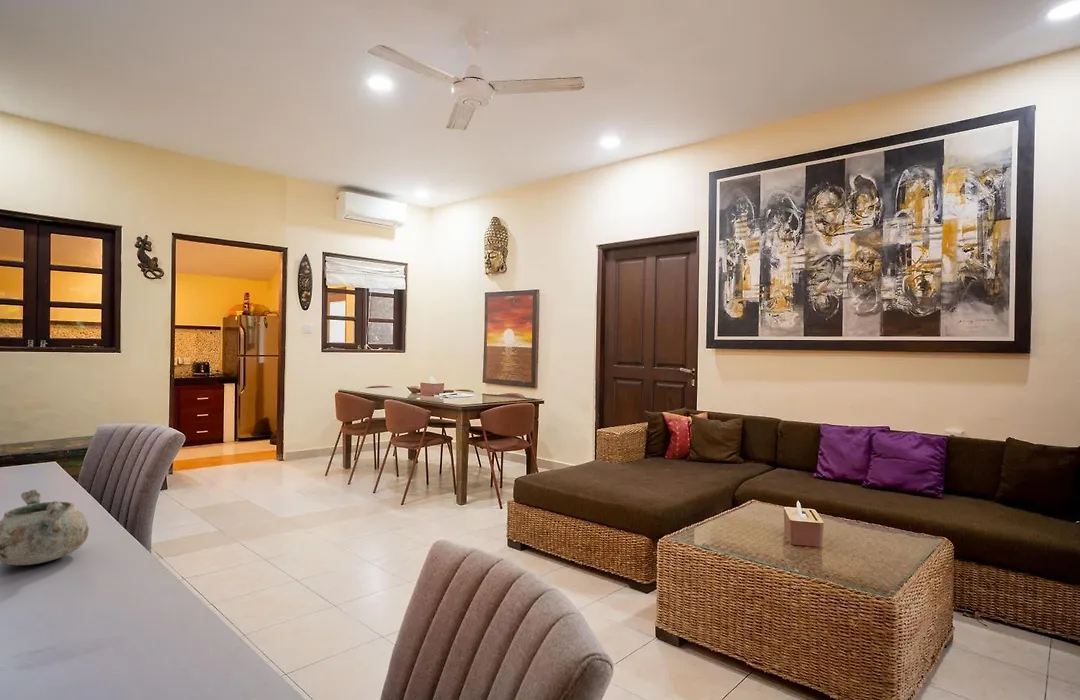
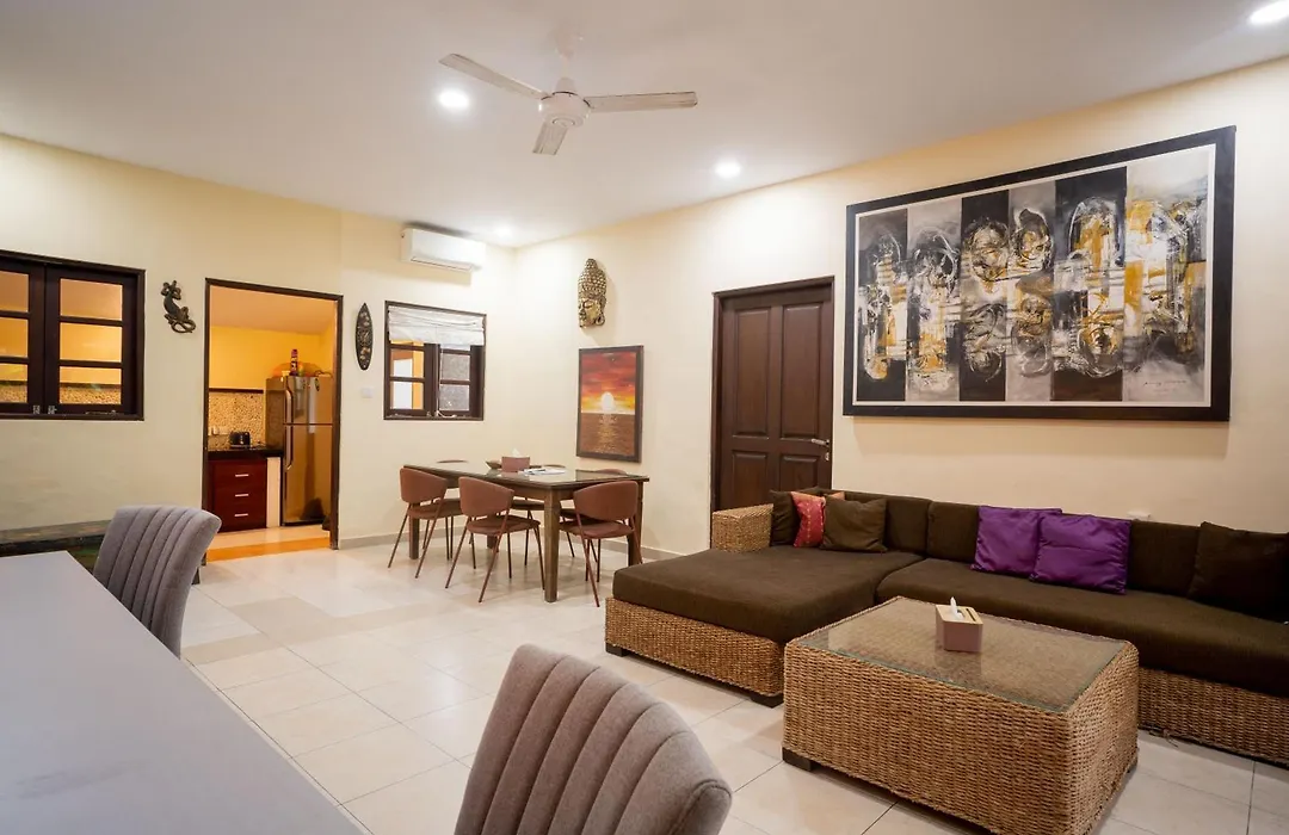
- decorative bowl [0,489,90,567]
